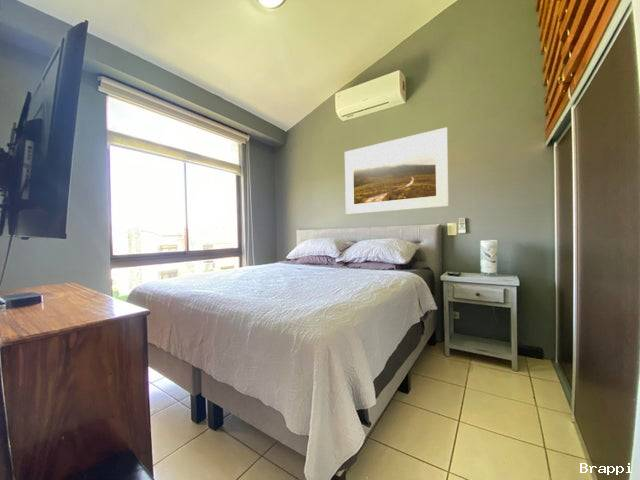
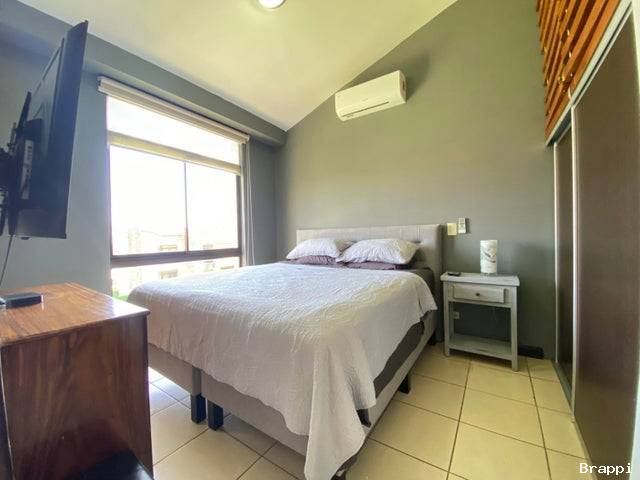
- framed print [344,126,450,215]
